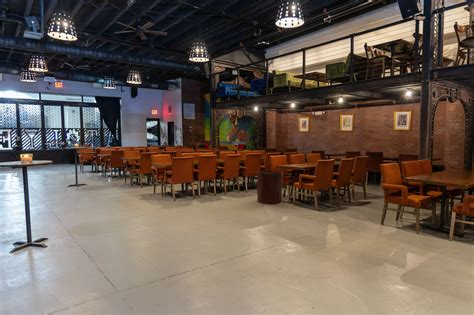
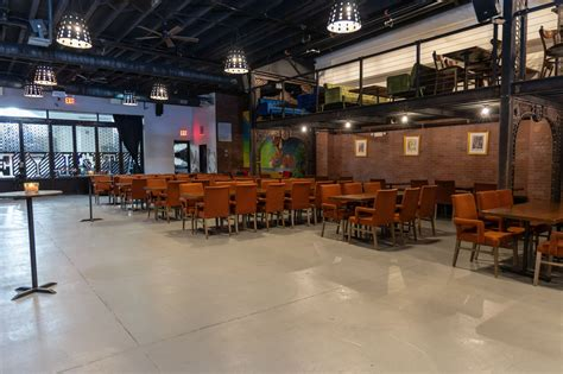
- trash can [256,170,283,205]
